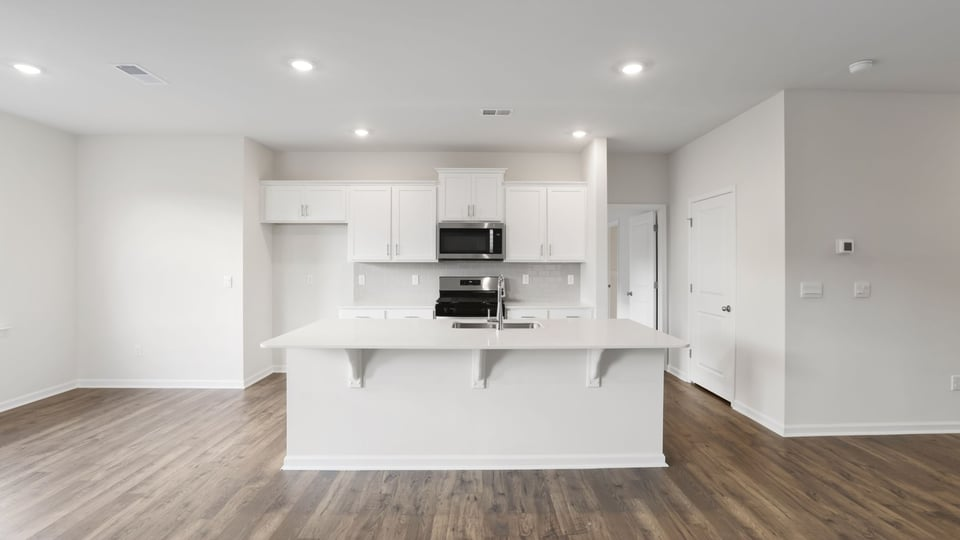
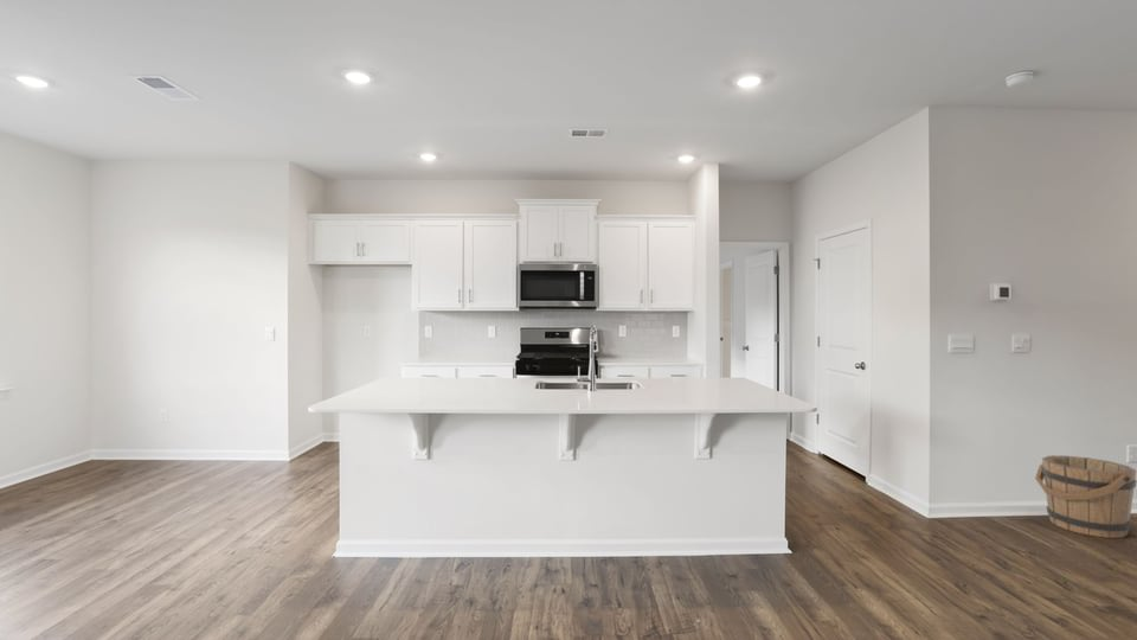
+ bucket [1034,454,1137,539]
